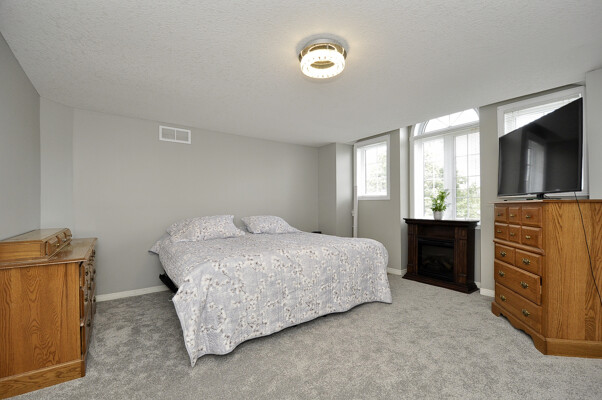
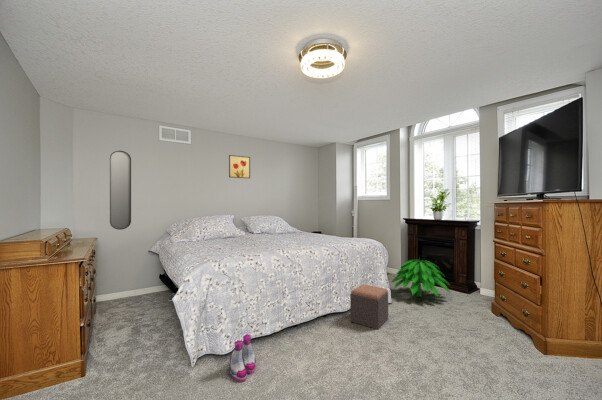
+ wall art [228,154,251,179]
+ indoor plant [390,255,452,298]
+ boots [229,334,257,383]
+ footstool [349,283,389,330]
+ home mirror [109,150,132,231]
